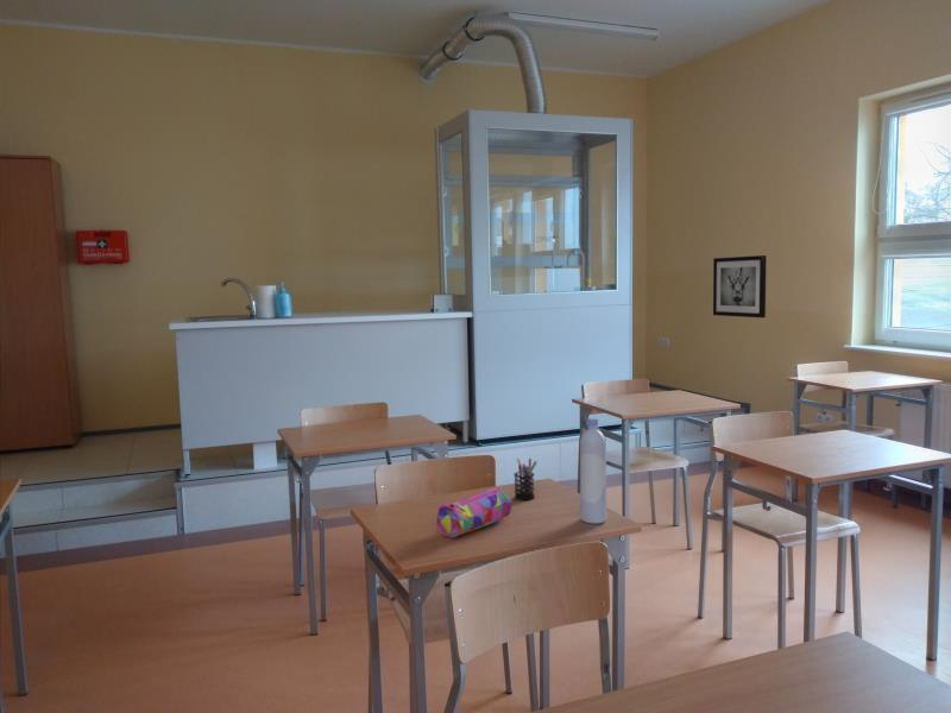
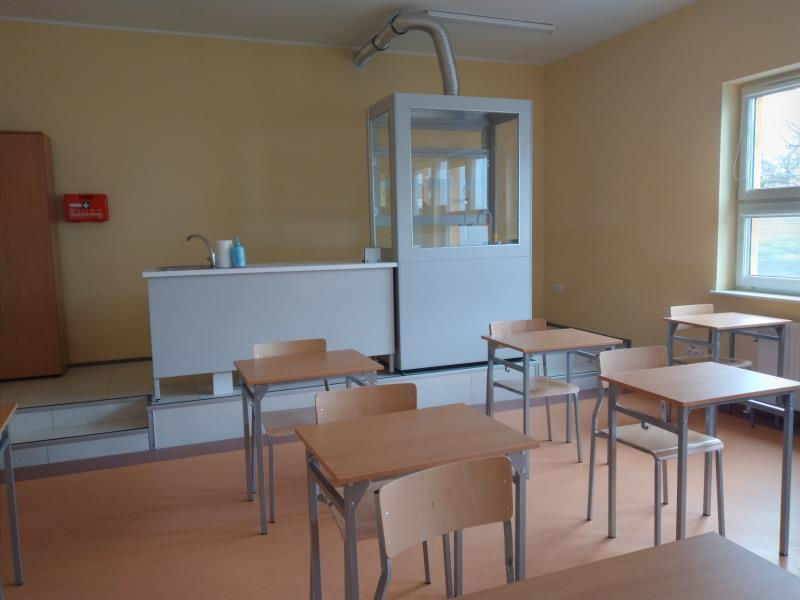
- bottle [579,416,607,525]
- pencil case [435,487,512,540]
- wall art [712,254,768,318]
- pen holder [512,458,539,501]
